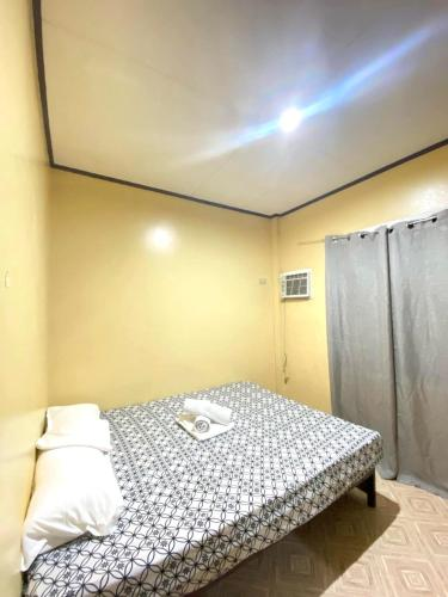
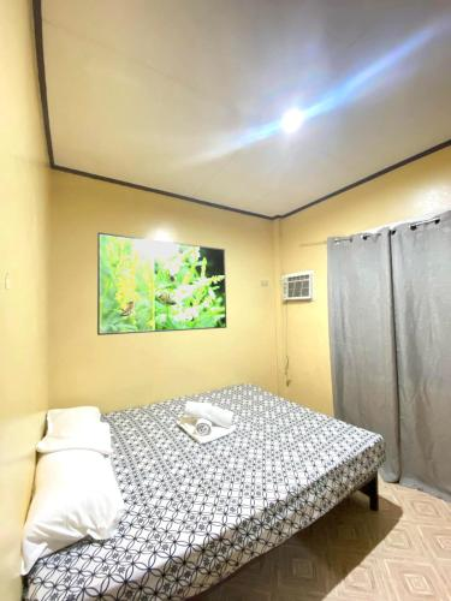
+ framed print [96,231,227,337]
